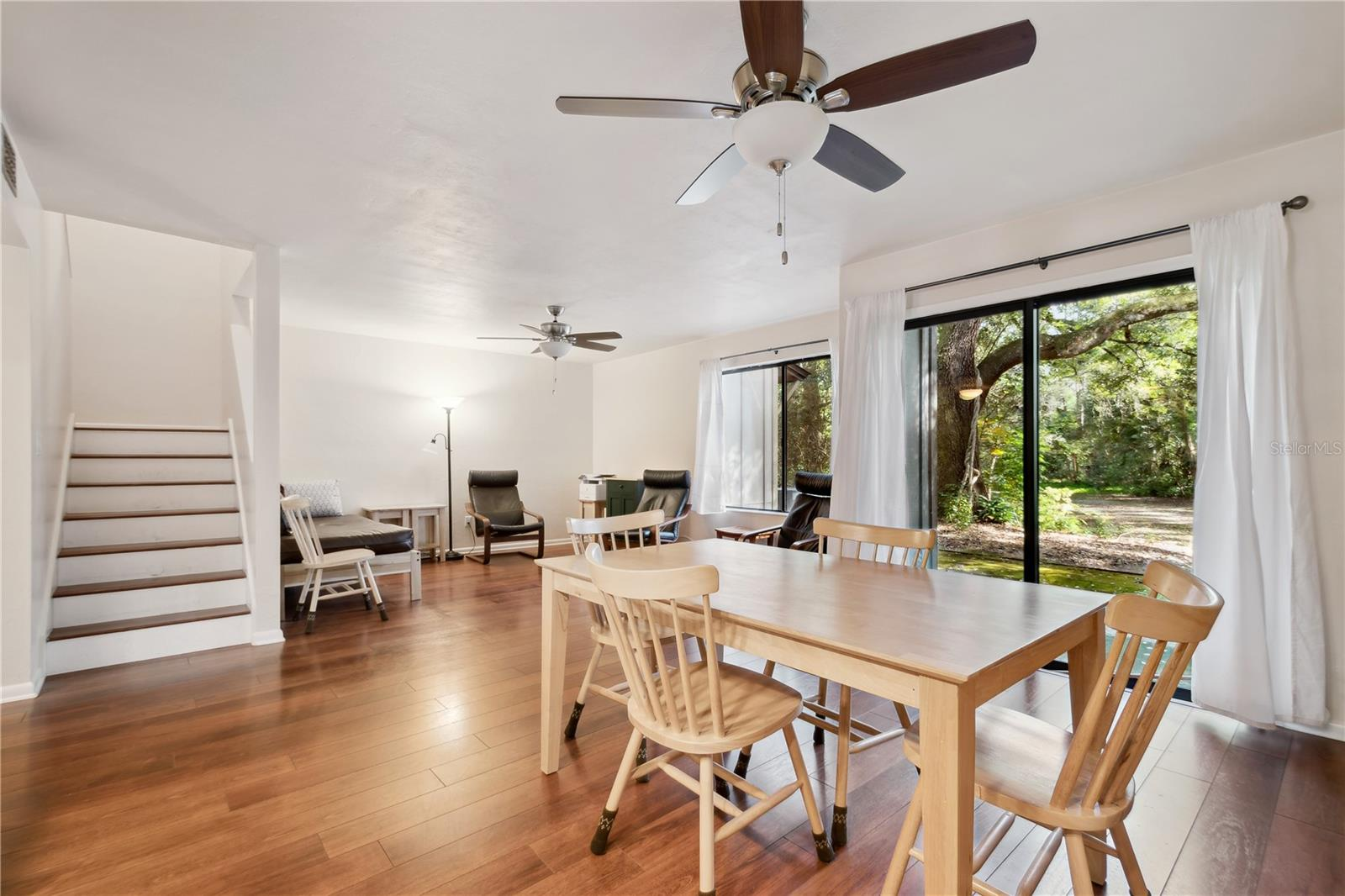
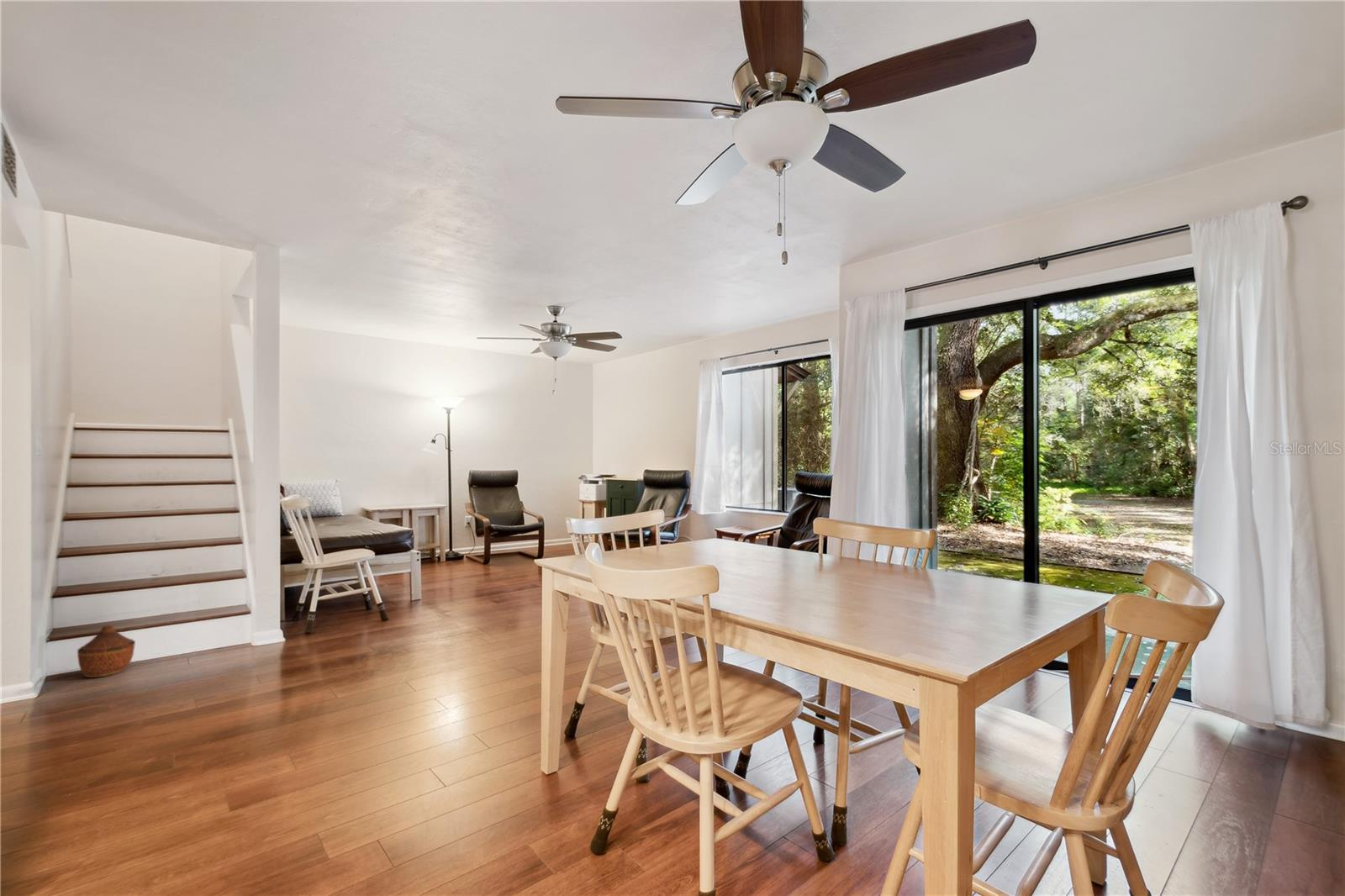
+ woven basket [76,625,136,678]
